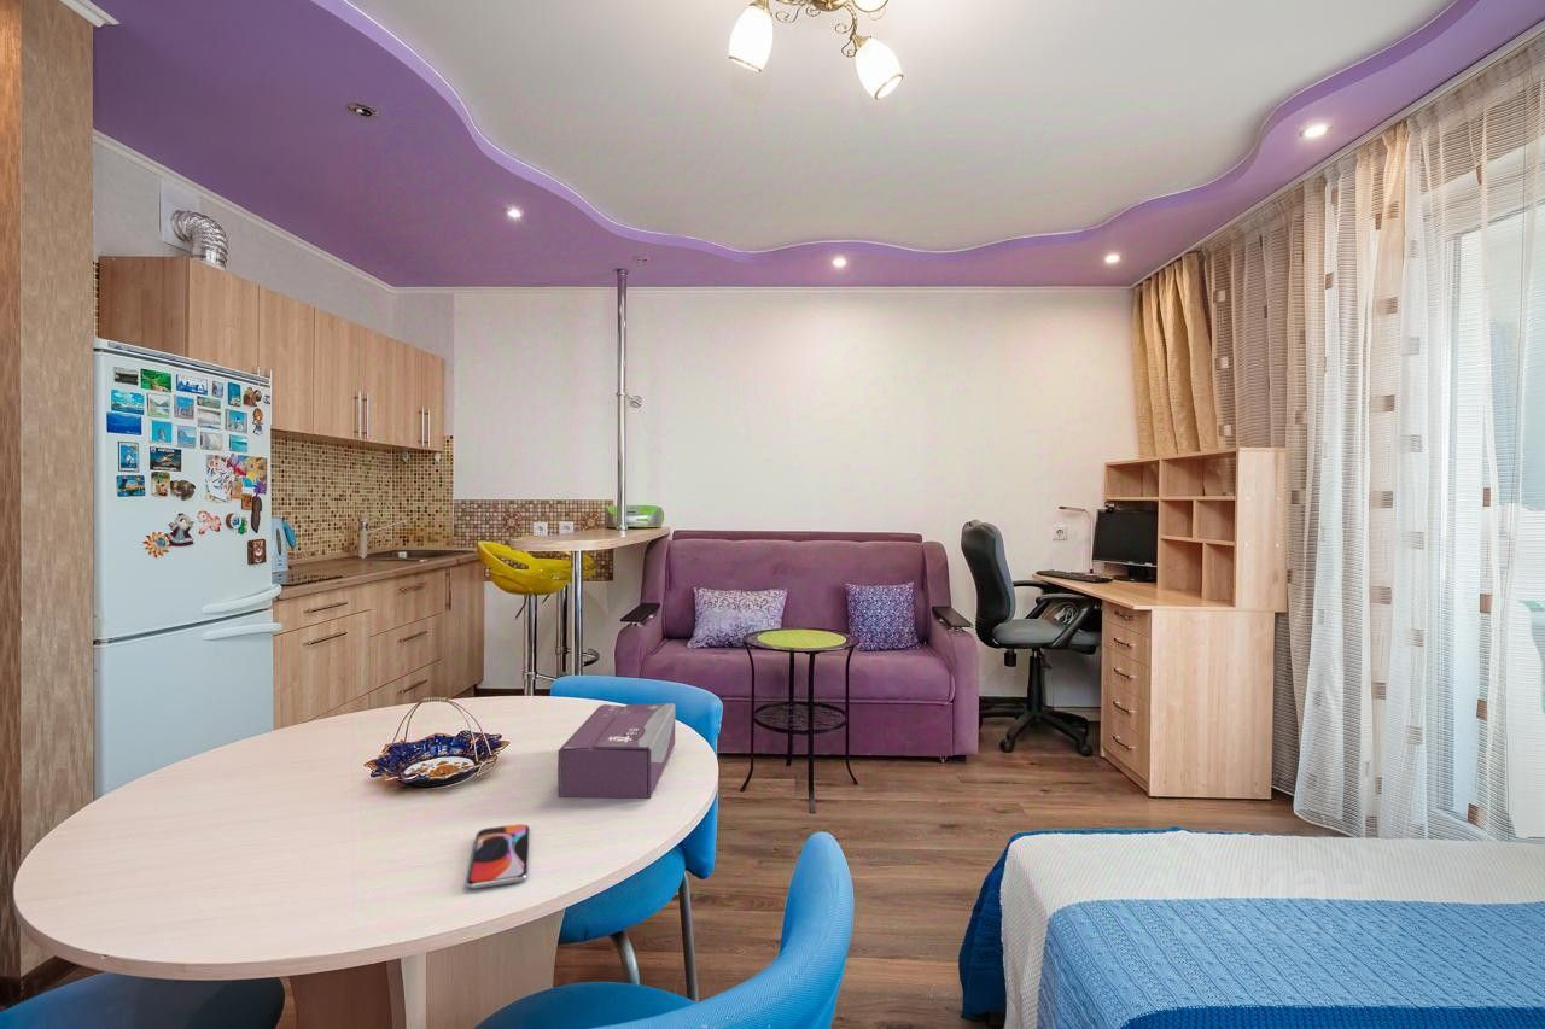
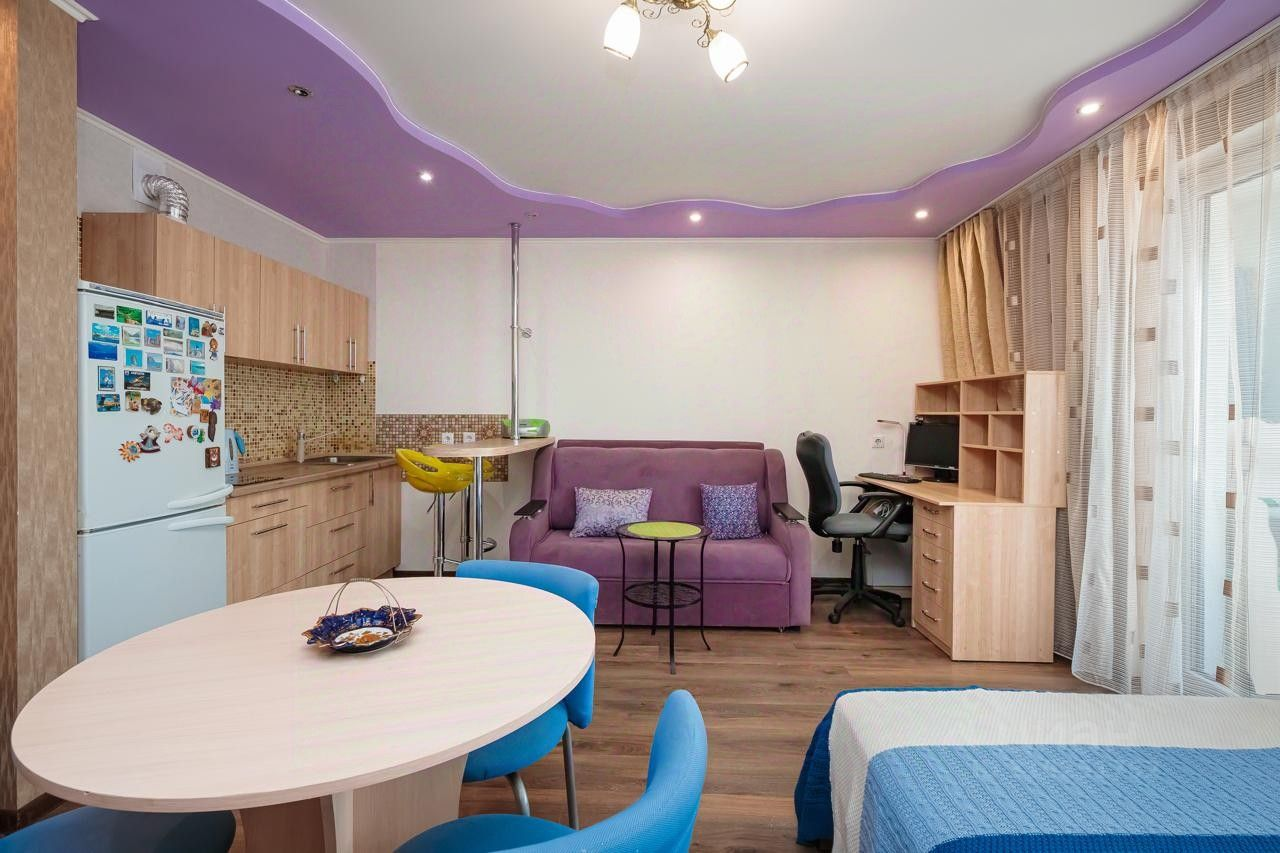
- smartphone [465,823,531,890]
- tissue box [556,702,676,799]
